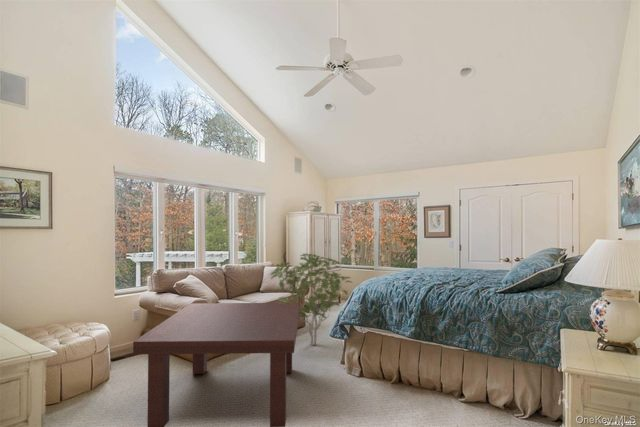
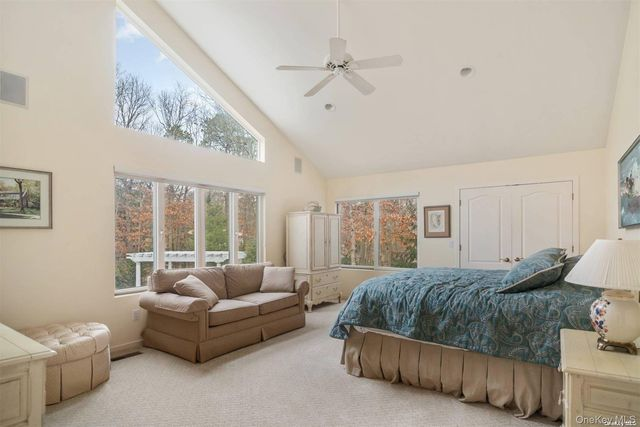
- coffee table [132,302,301,427]
- shrub [270,252,354,346]
